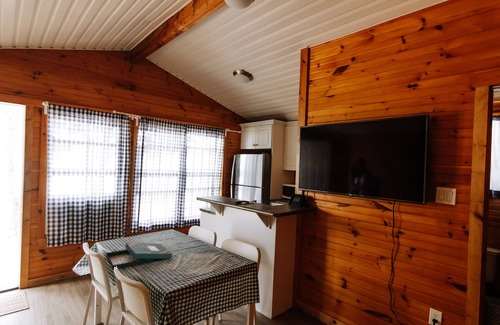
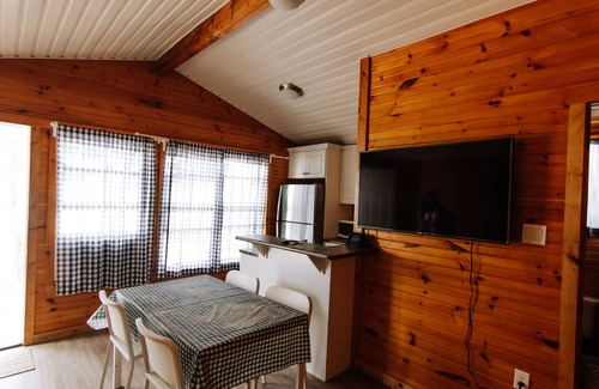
- board game [105,242,173,271]
